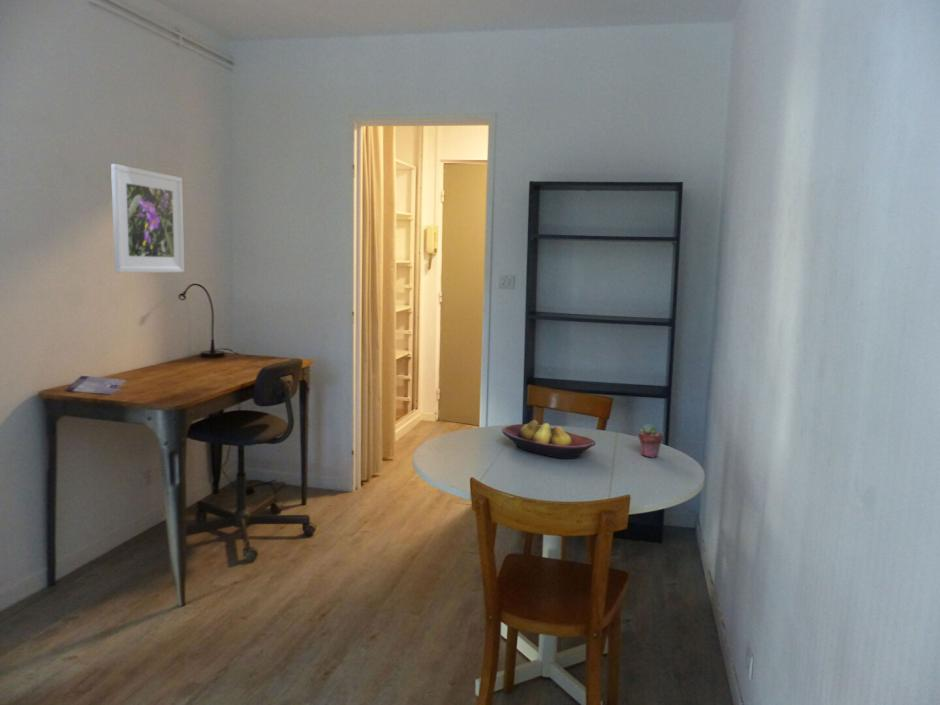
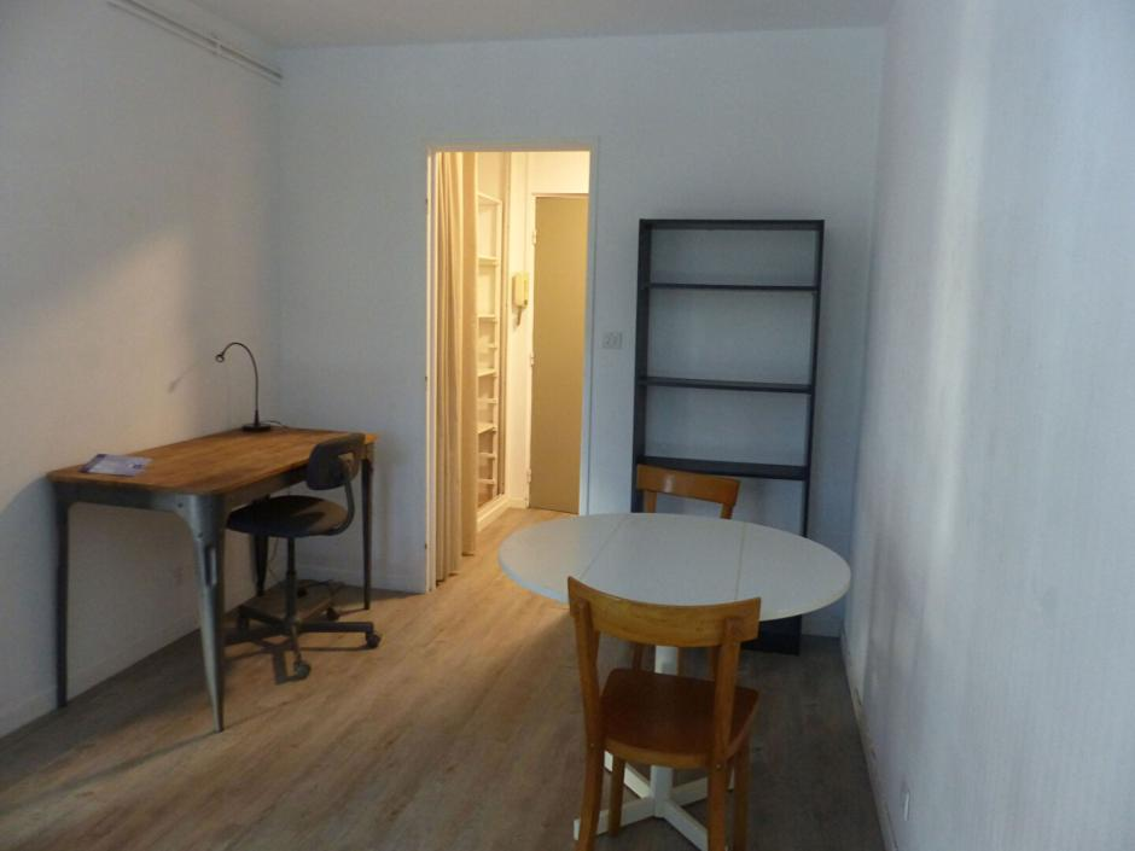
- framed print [110,163,185,273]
- potted succulent [637,423,664,459]
- fruit bowl [501,419,597,460]
